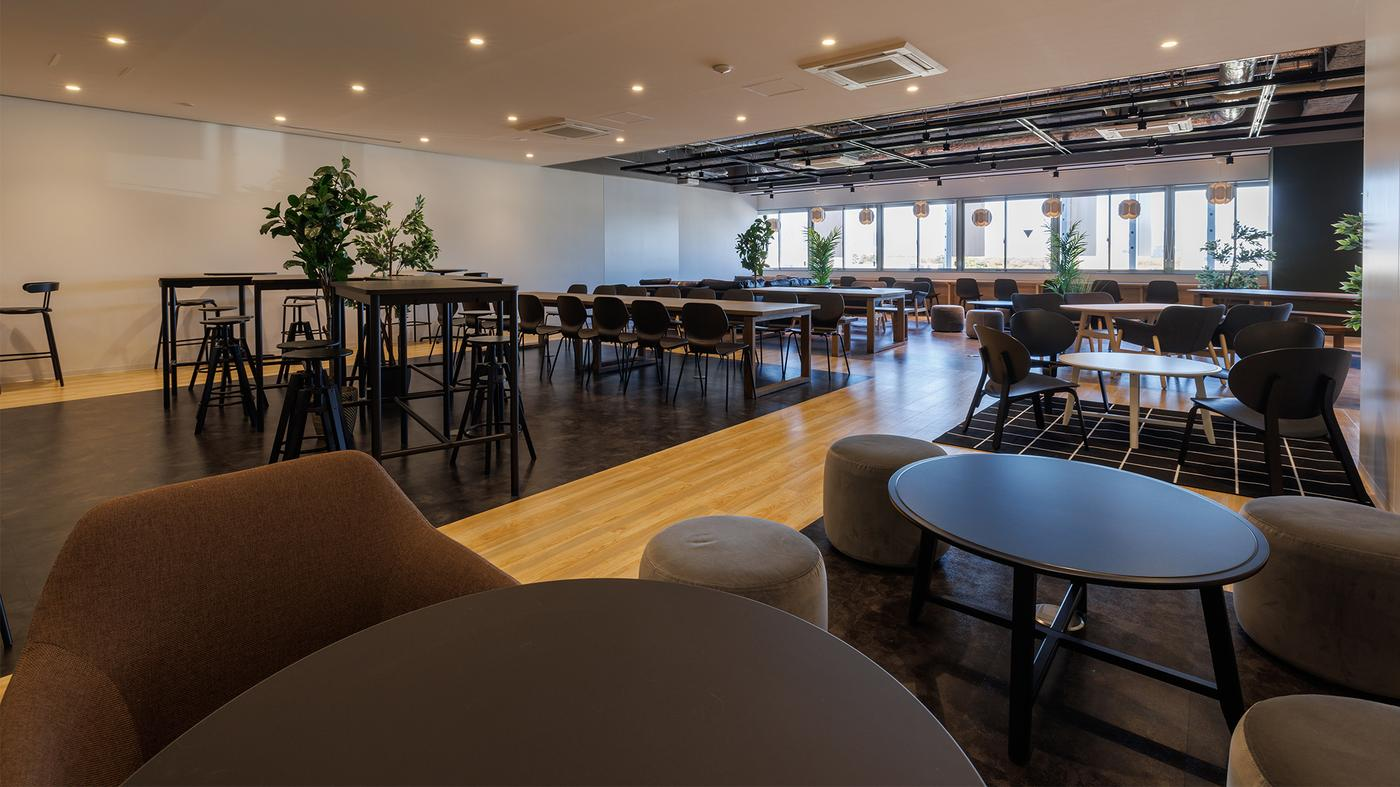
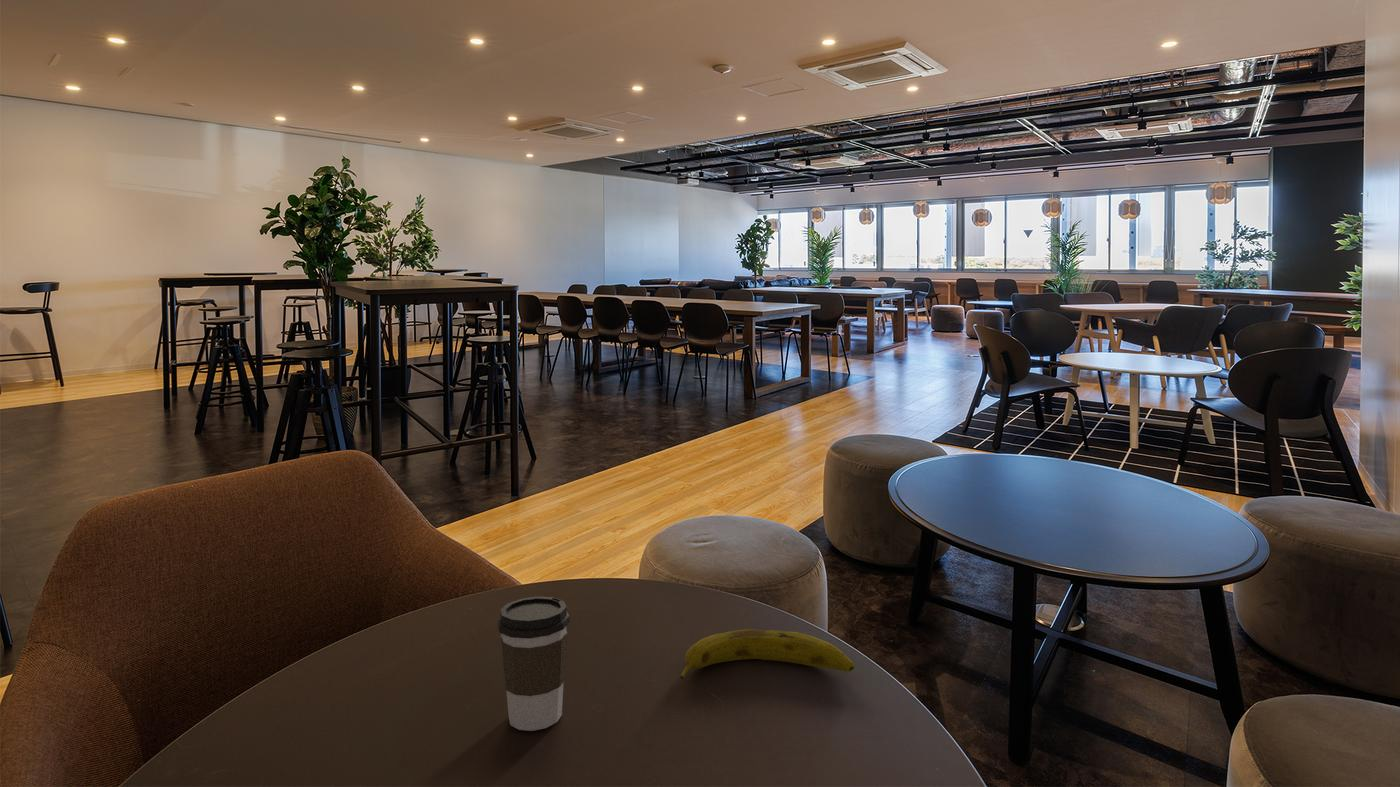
+ coffee cup [497,596,571,732]
+ fruit [679,629,856,680]
